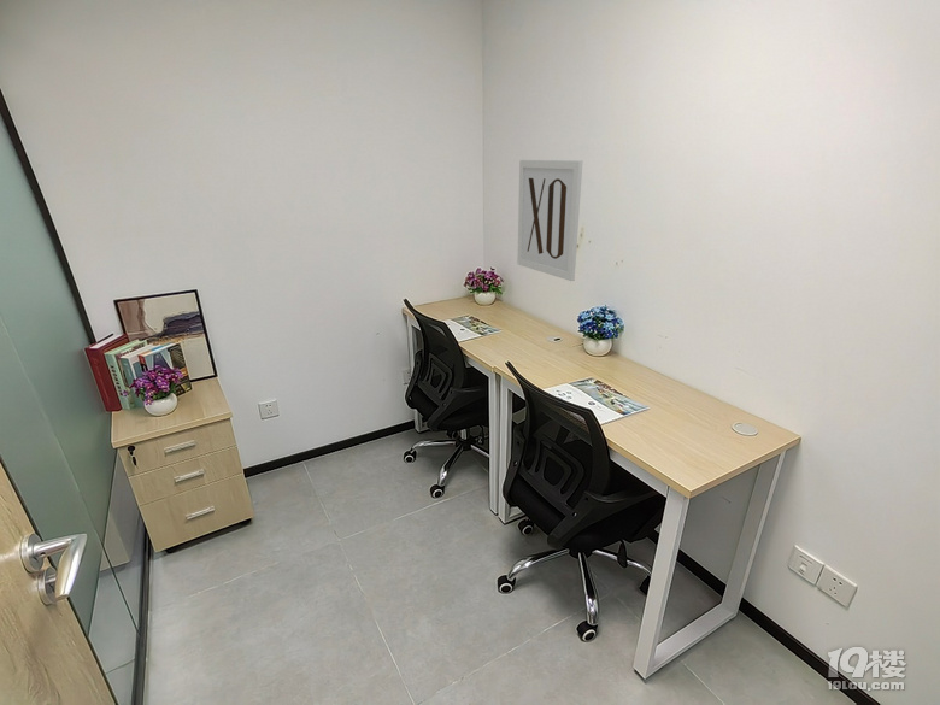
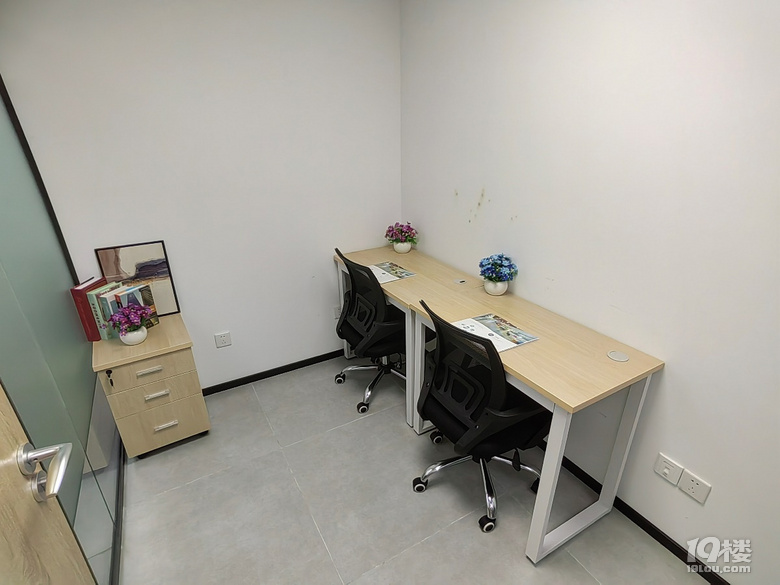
- wall art [516,159,583,282]
